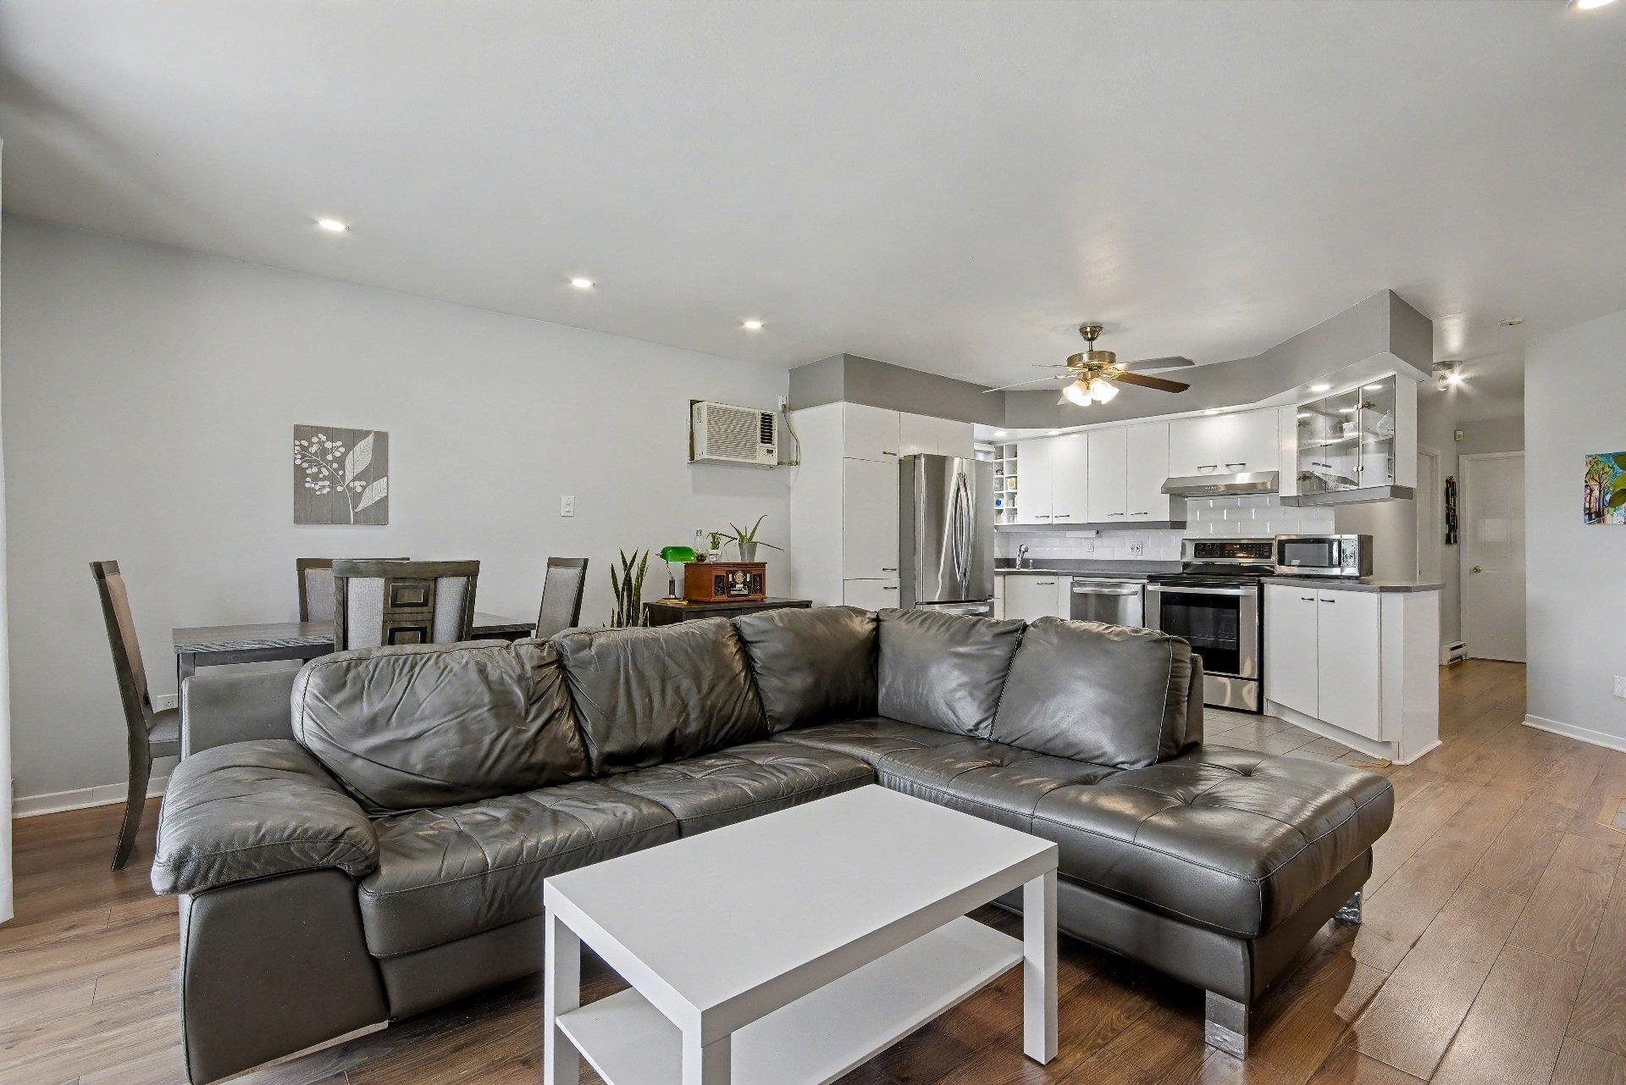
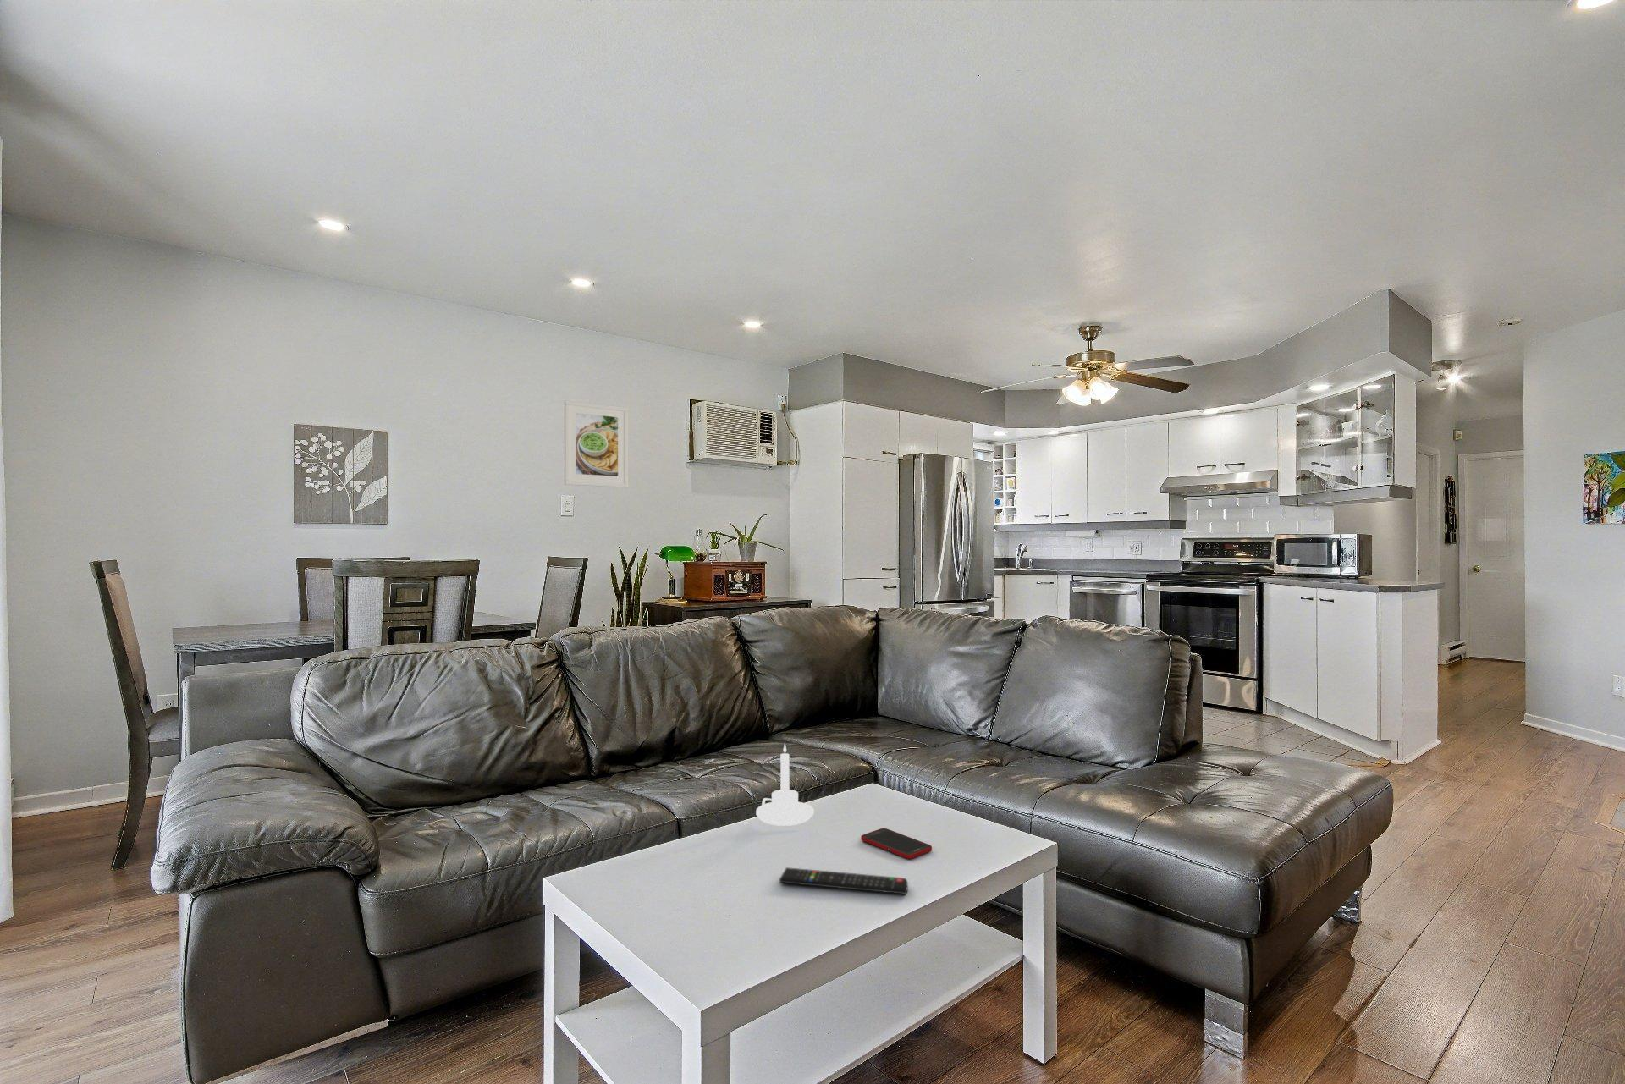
+ candle holder [755,742,814,826]
+ remote control [779,866,909,895]
+ cell phone [860,828,933,860]
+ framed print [564,400,629,489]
